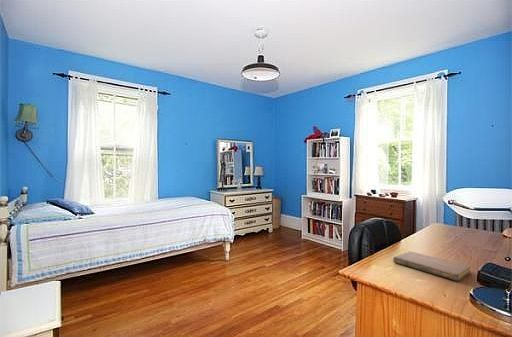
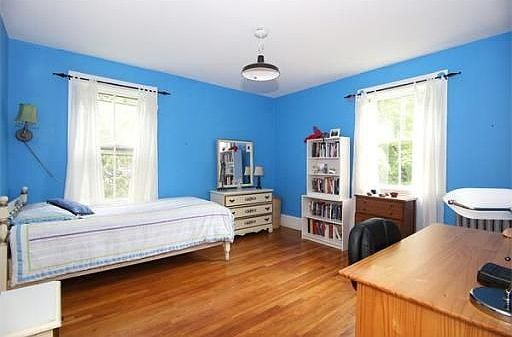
- notebook [392,250,472,282]
